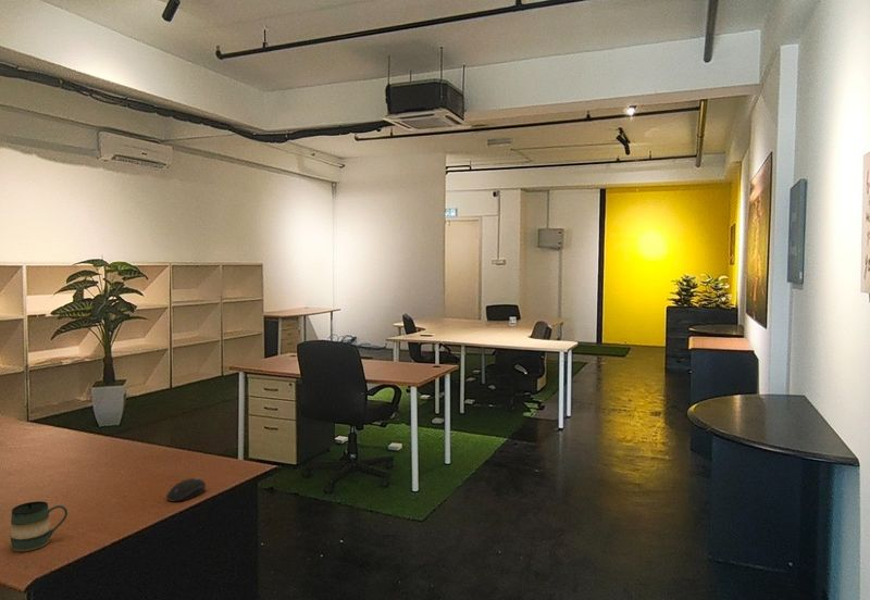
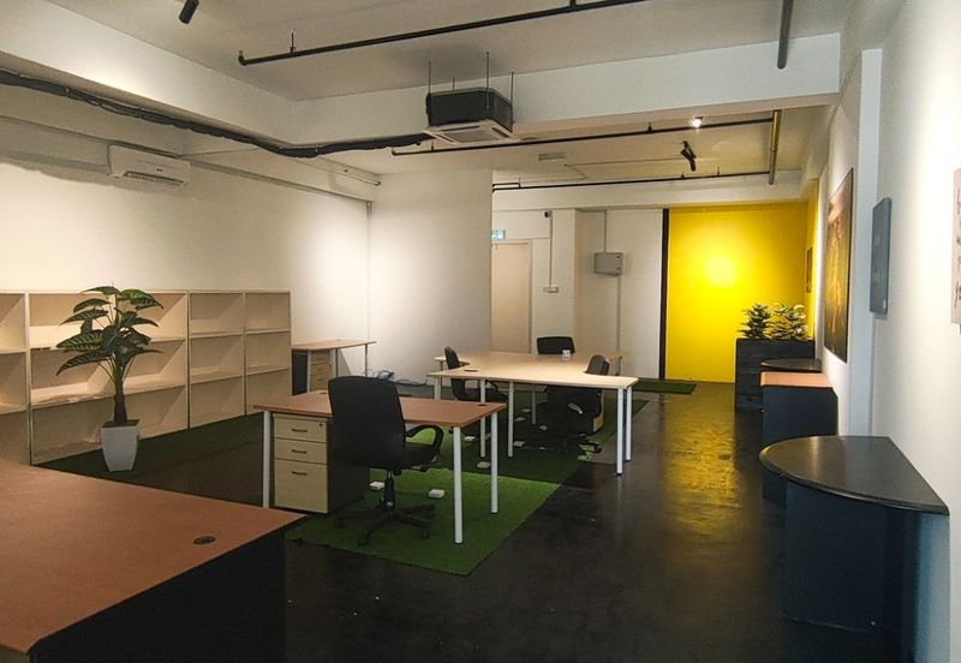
- mug [9,500,69,552]
- computer mouse [165,477,207,503]
